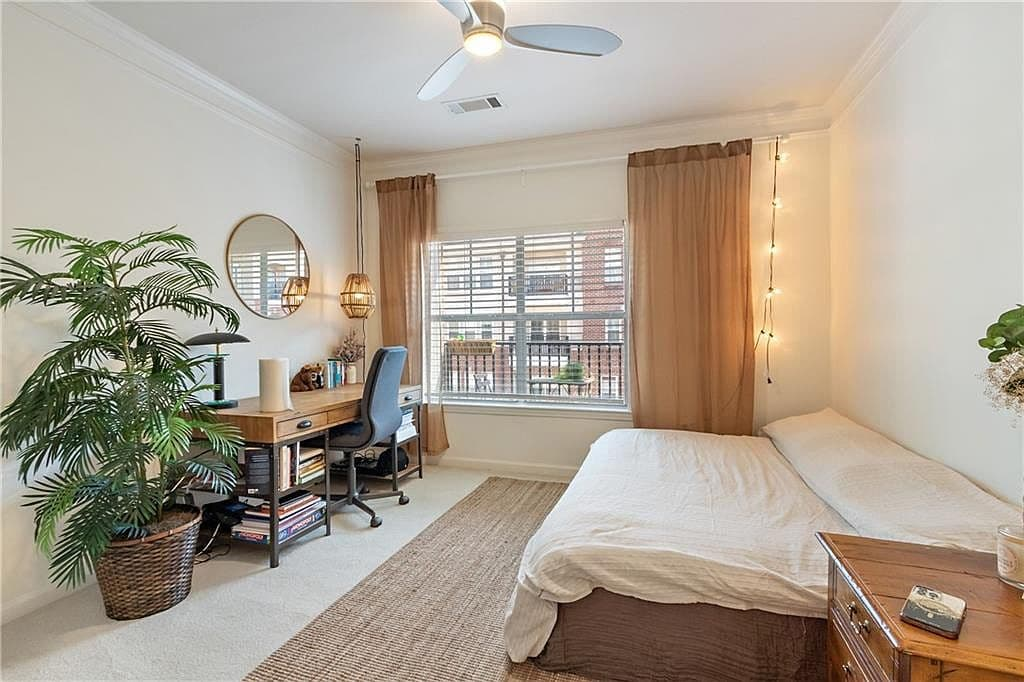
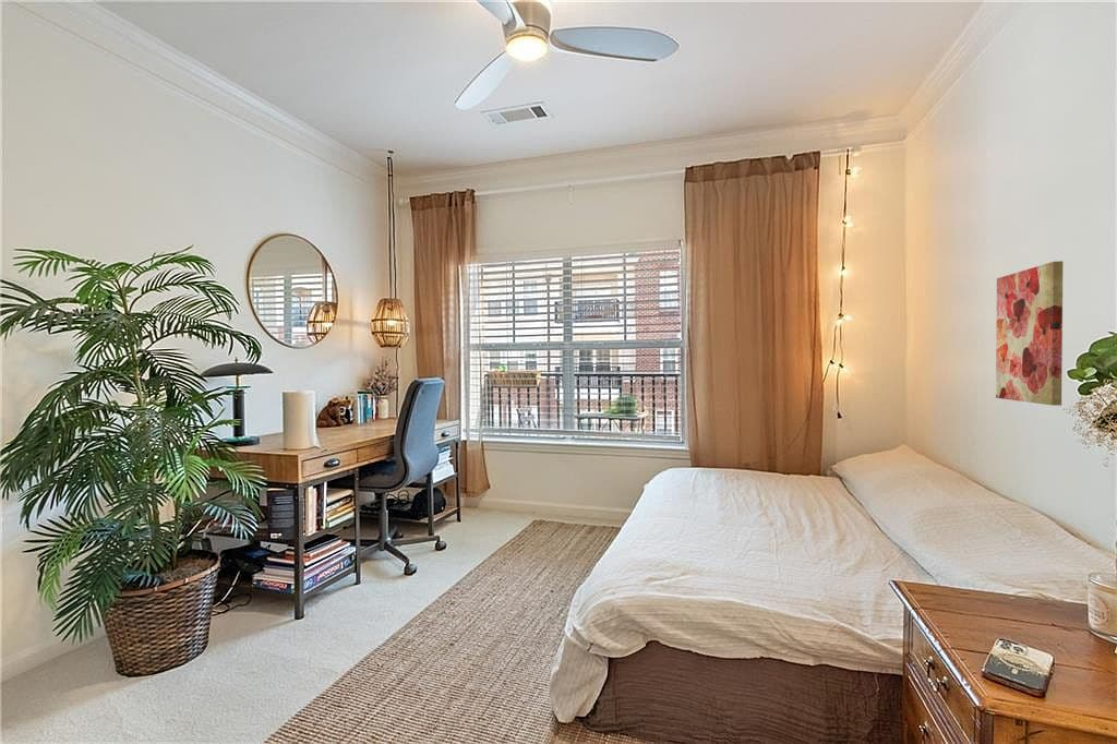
+ wall art [995,260,1064,407]
